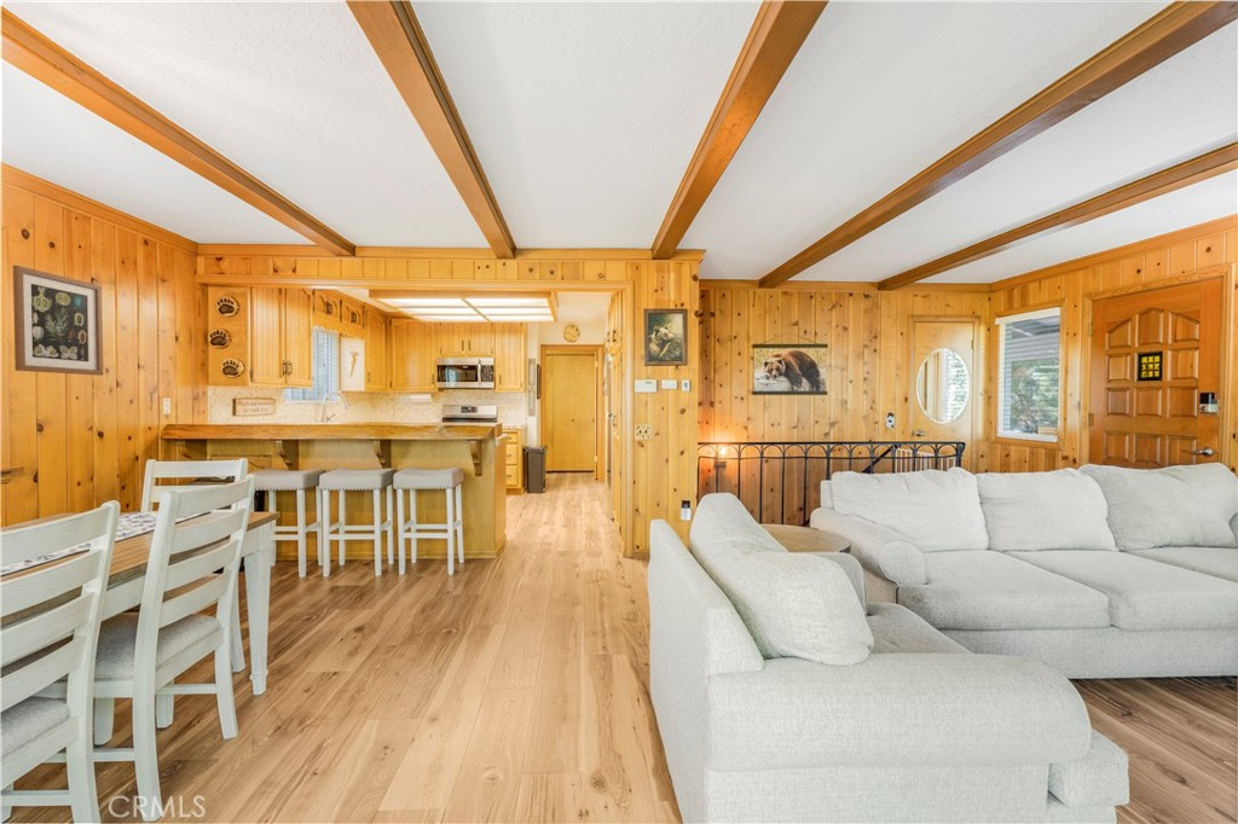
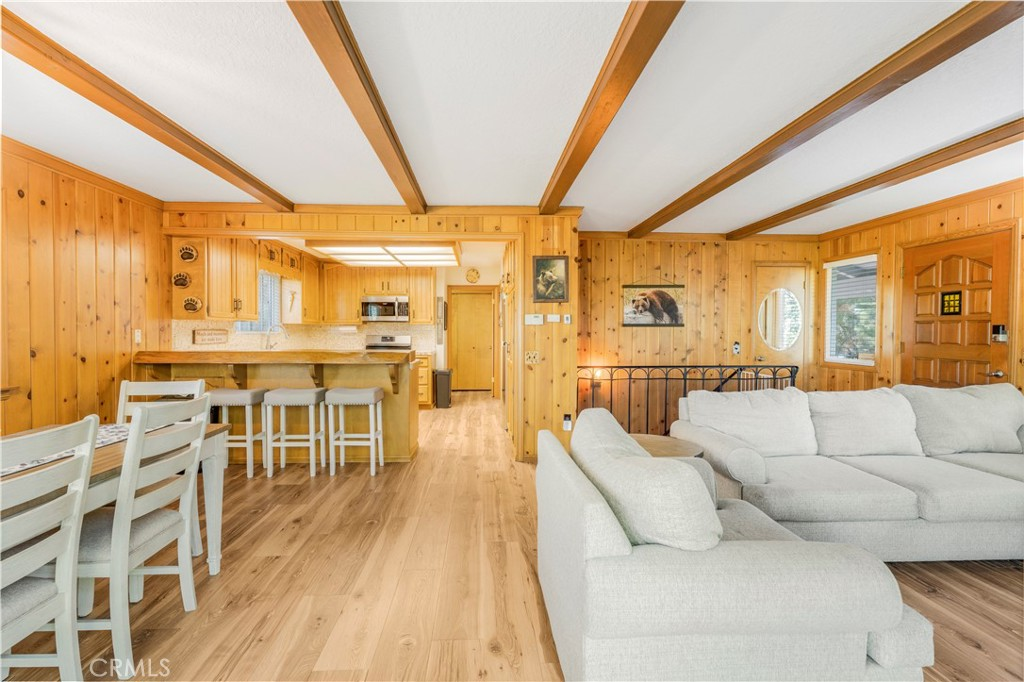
- wall art [12,265,104,377]
